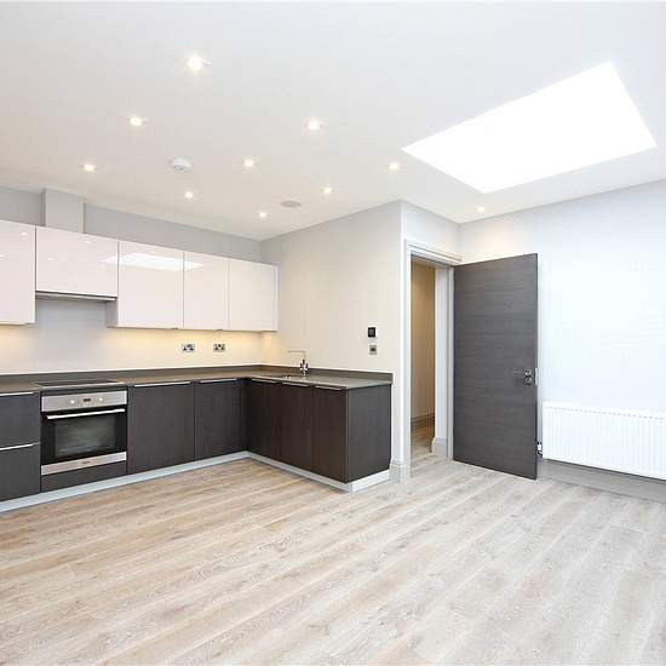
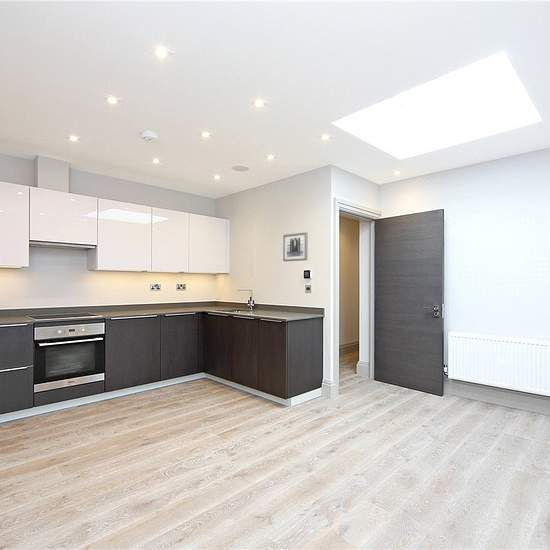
+ wall art [282,231,309,262]
